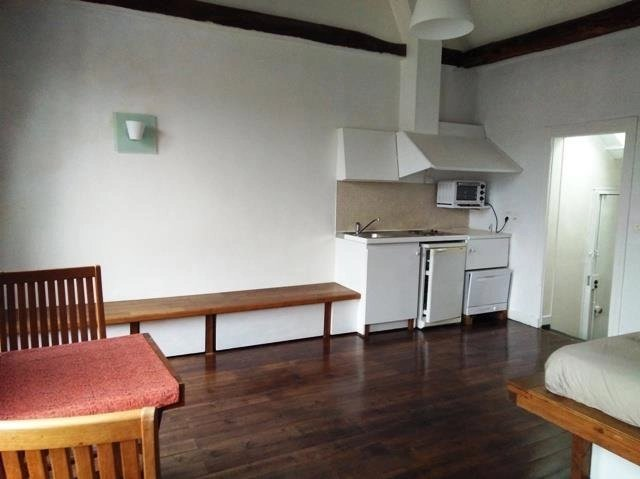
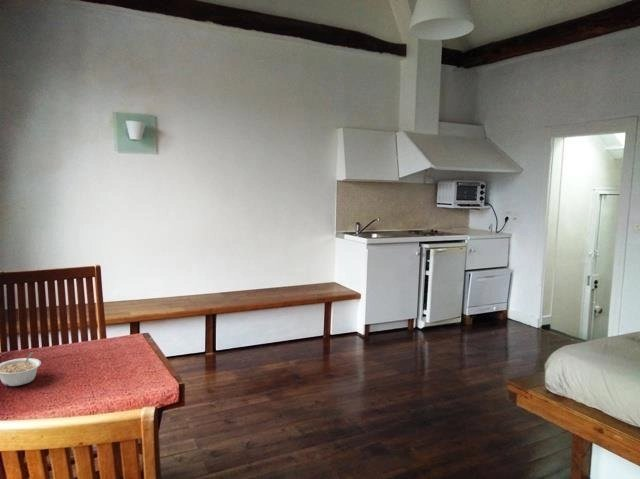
+ legume [0,351,42,387]
